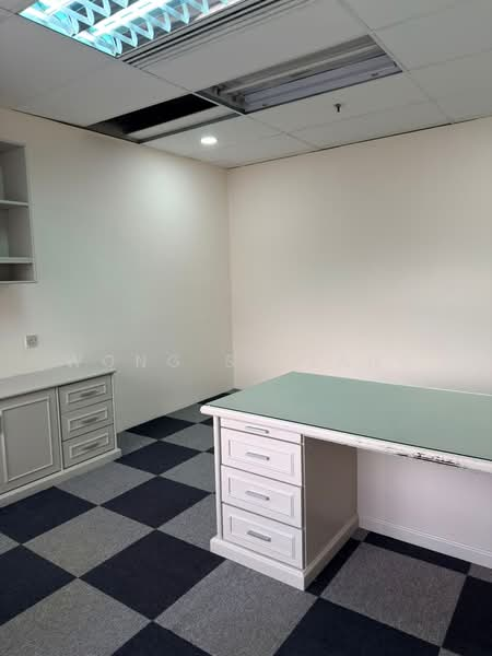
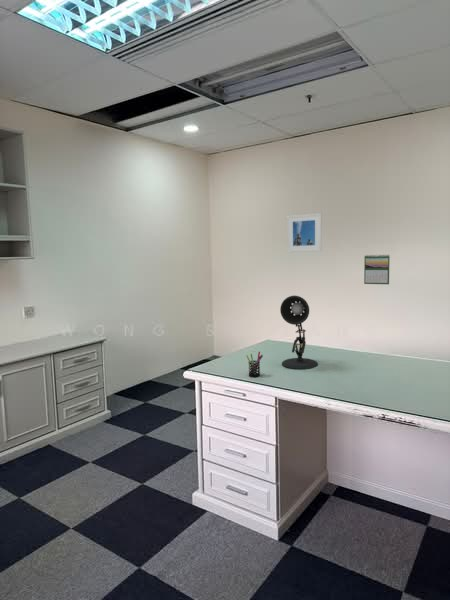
+ desk lamp [279,295,319,370]
+ calendar [363,253,391,285]
+ pen holder [245,351,264,378]
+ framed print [286,212,322,253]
